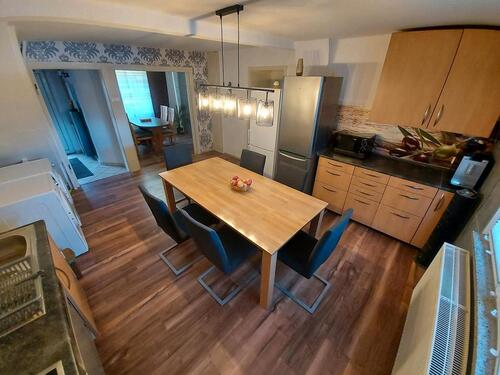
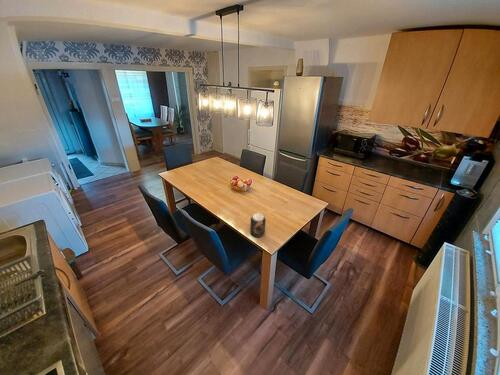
+ jar [249,212,267,238]
